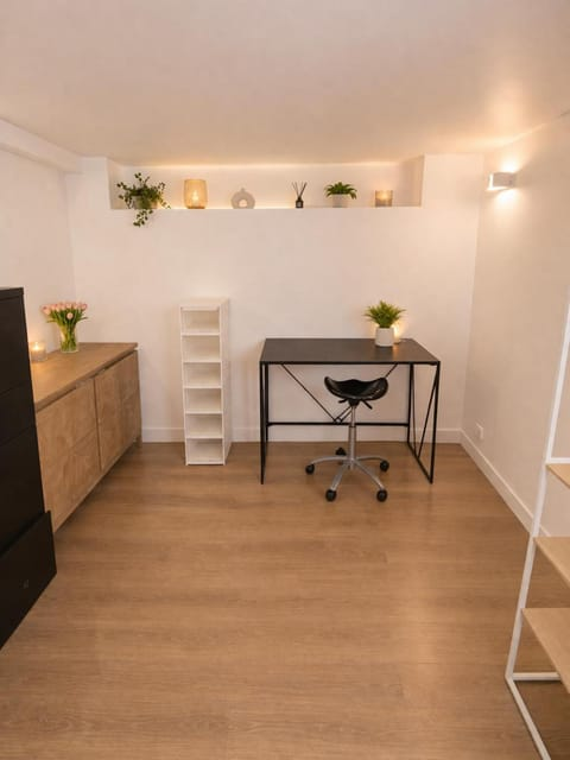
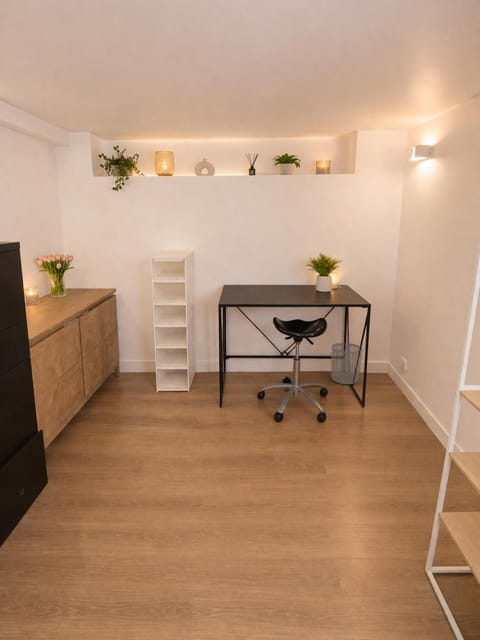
+ waste bin [330,342,363,385]
